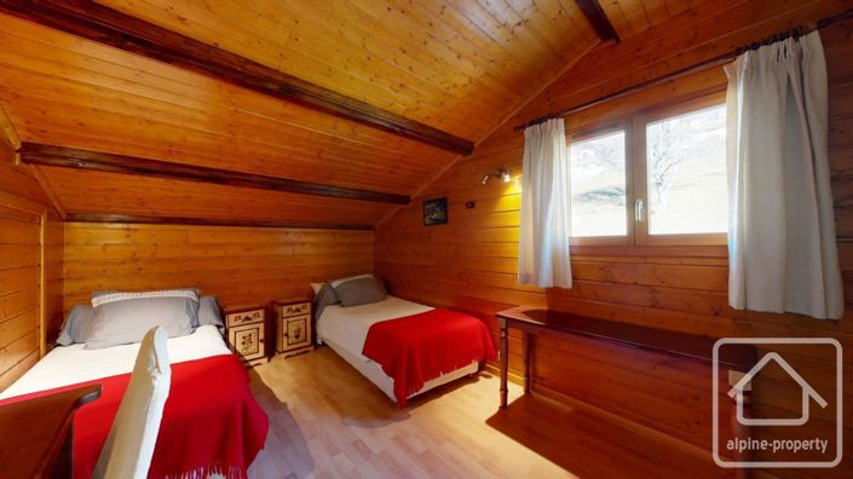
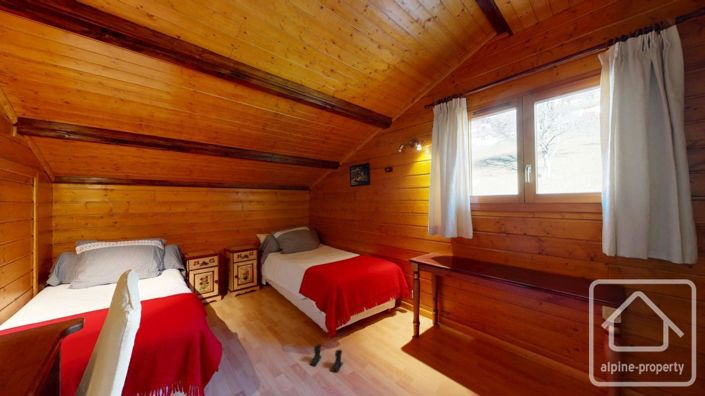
+ boots [309,344,344,373]
